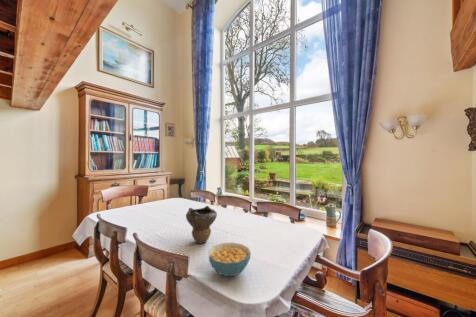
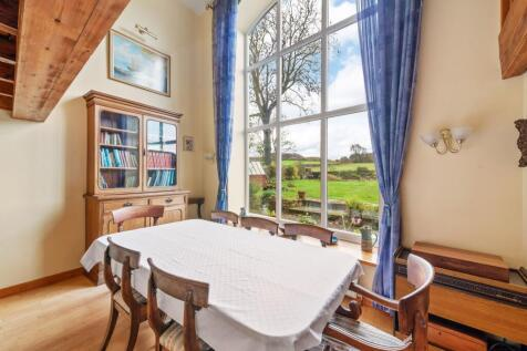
- cereal bowl [208,242,252,277]
- decorative bowl [185,205,218,245]
